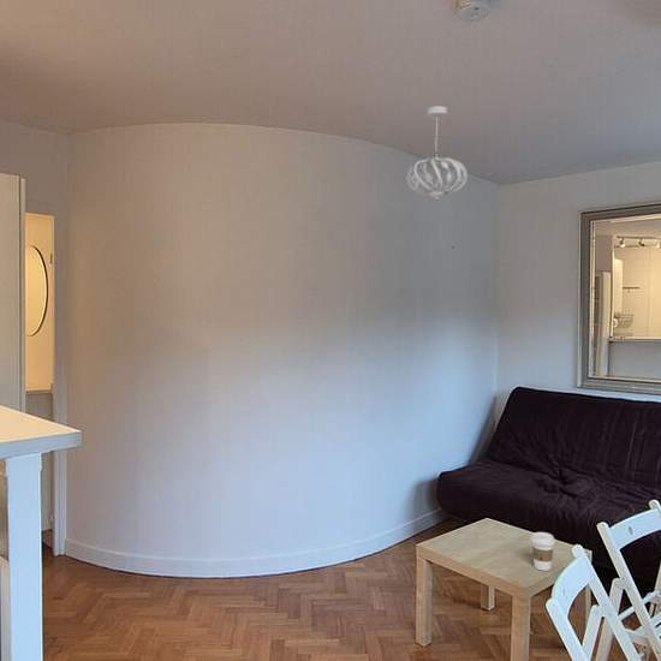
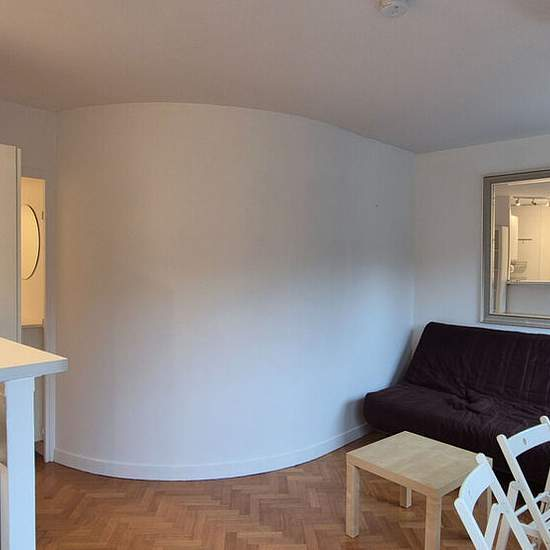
- coffee cup [529,531,556,572]
- pendant light [405,105,469,201]
